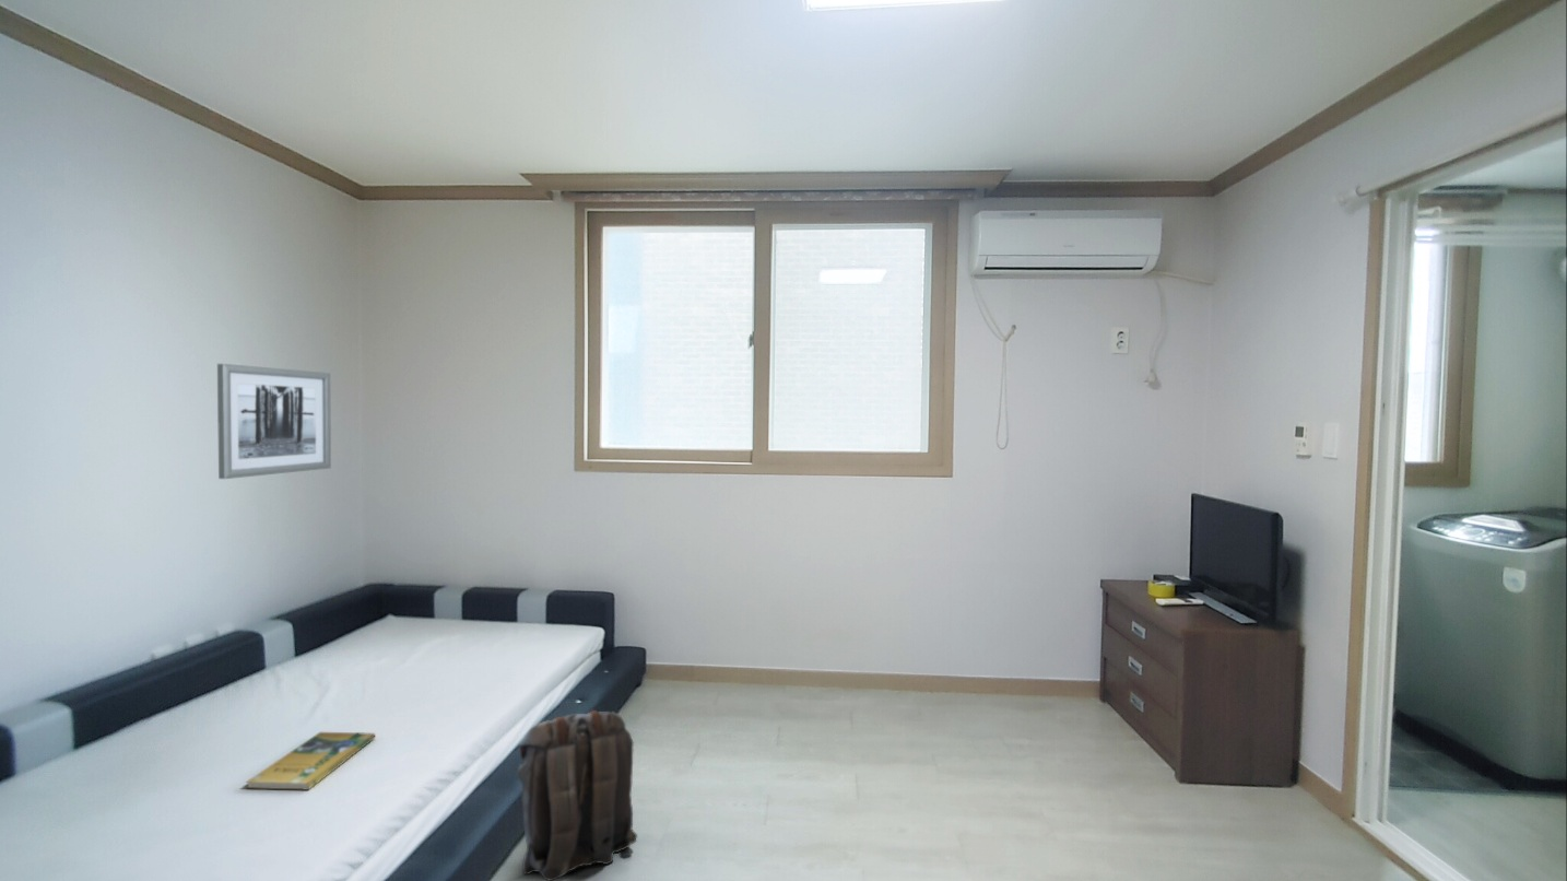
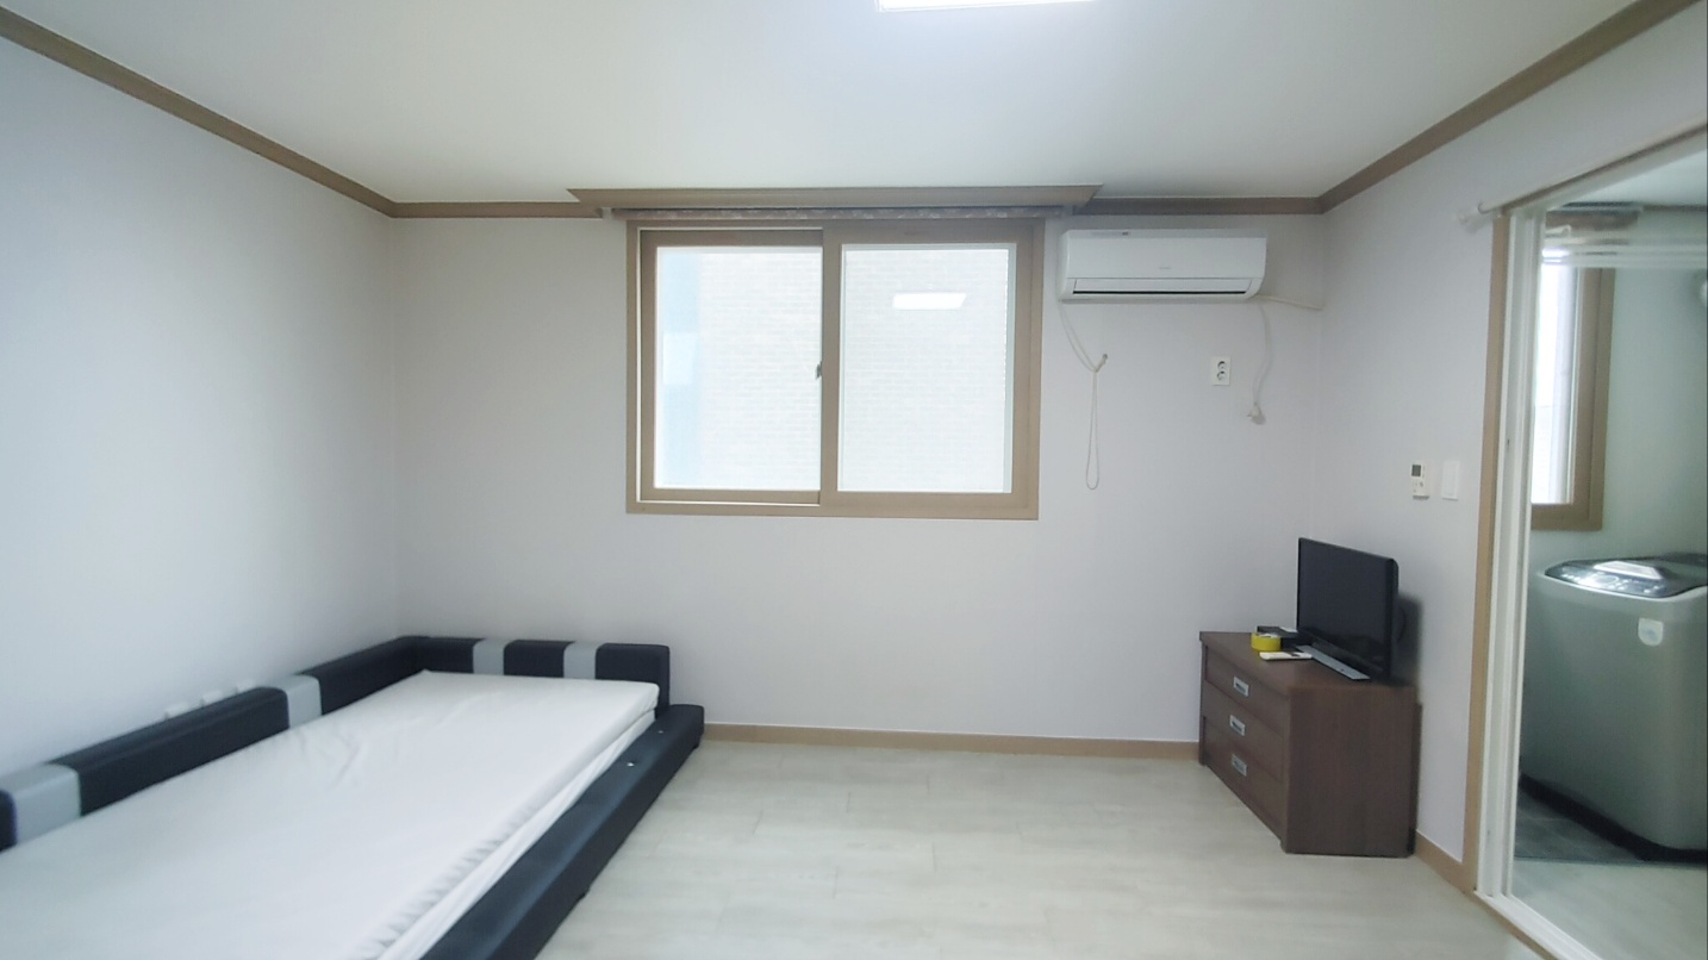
- wall art [216,363,332,480]
- booklet [245,731,376,791]
- backpack [516,709,638,881]
